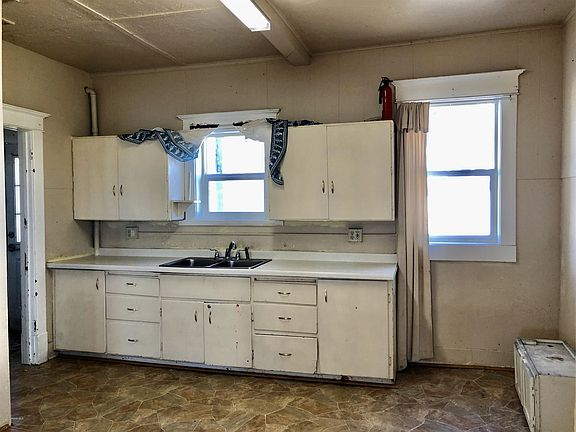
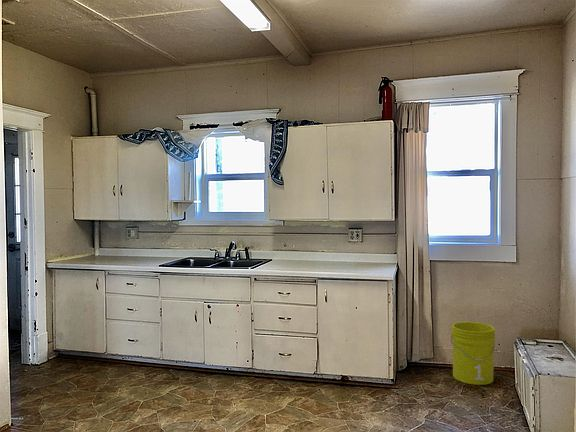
+ bucket [450,321,496,386]
